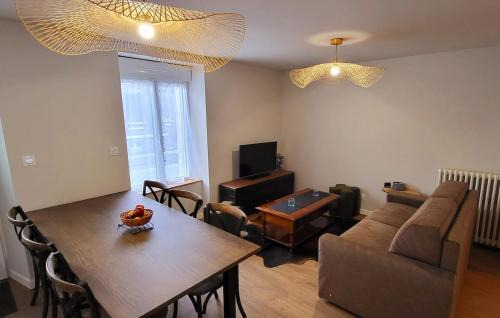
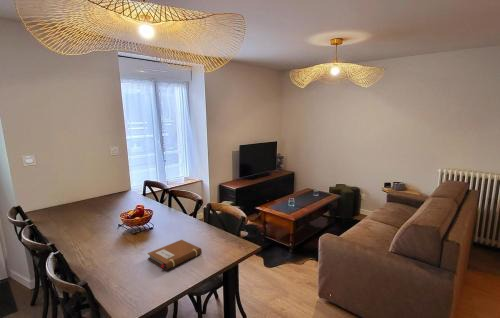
+ notebook [147,239,203,271]
